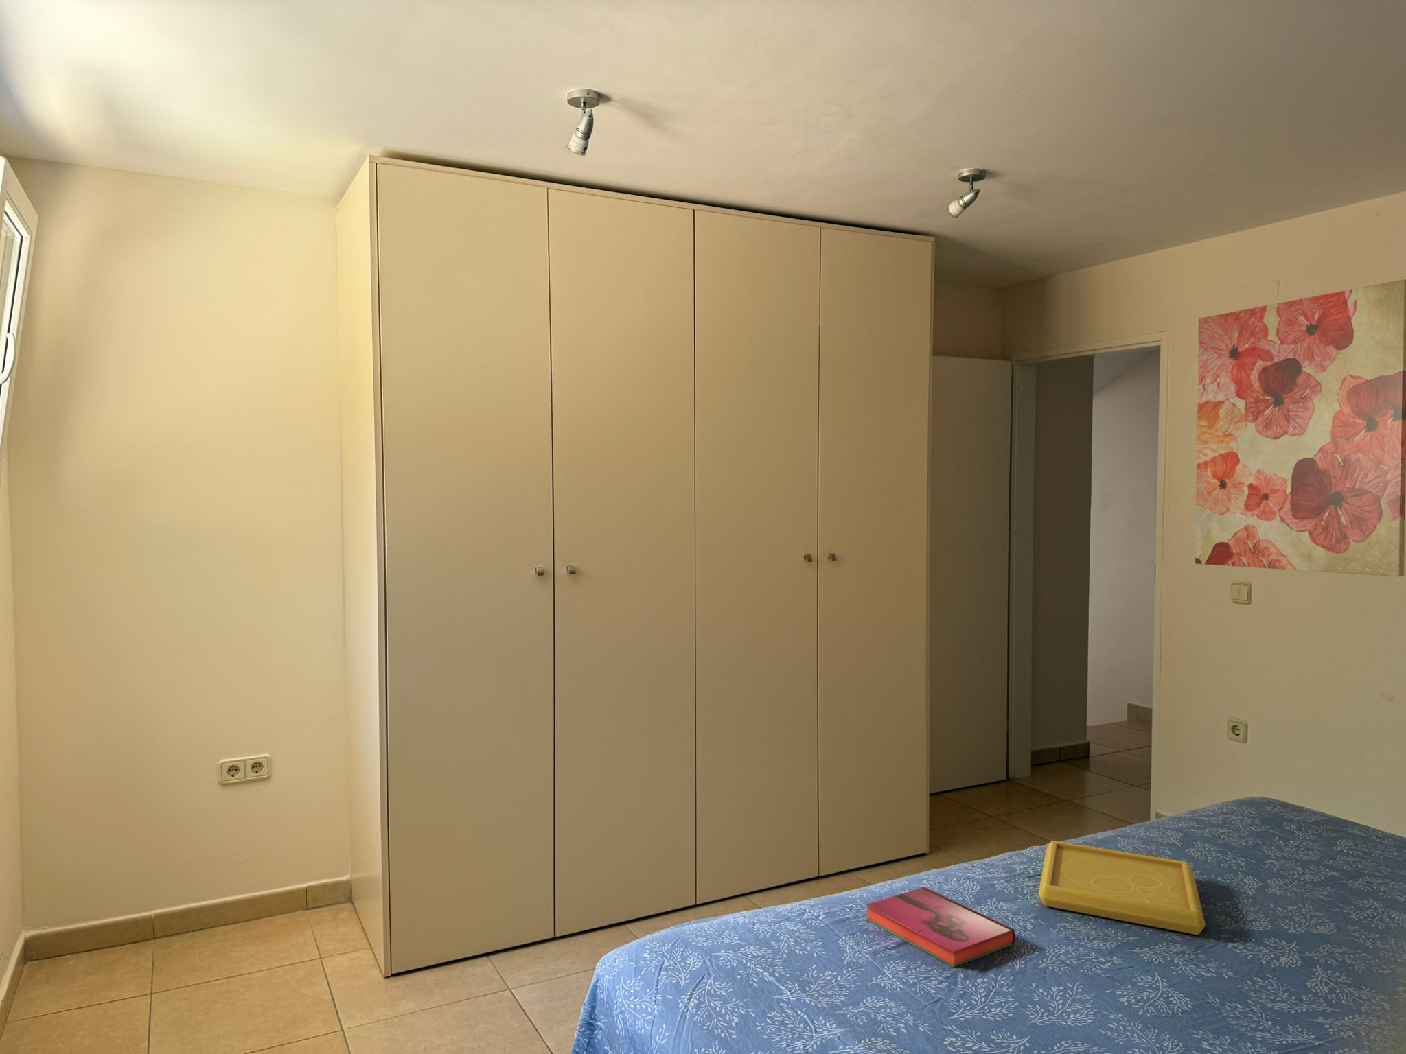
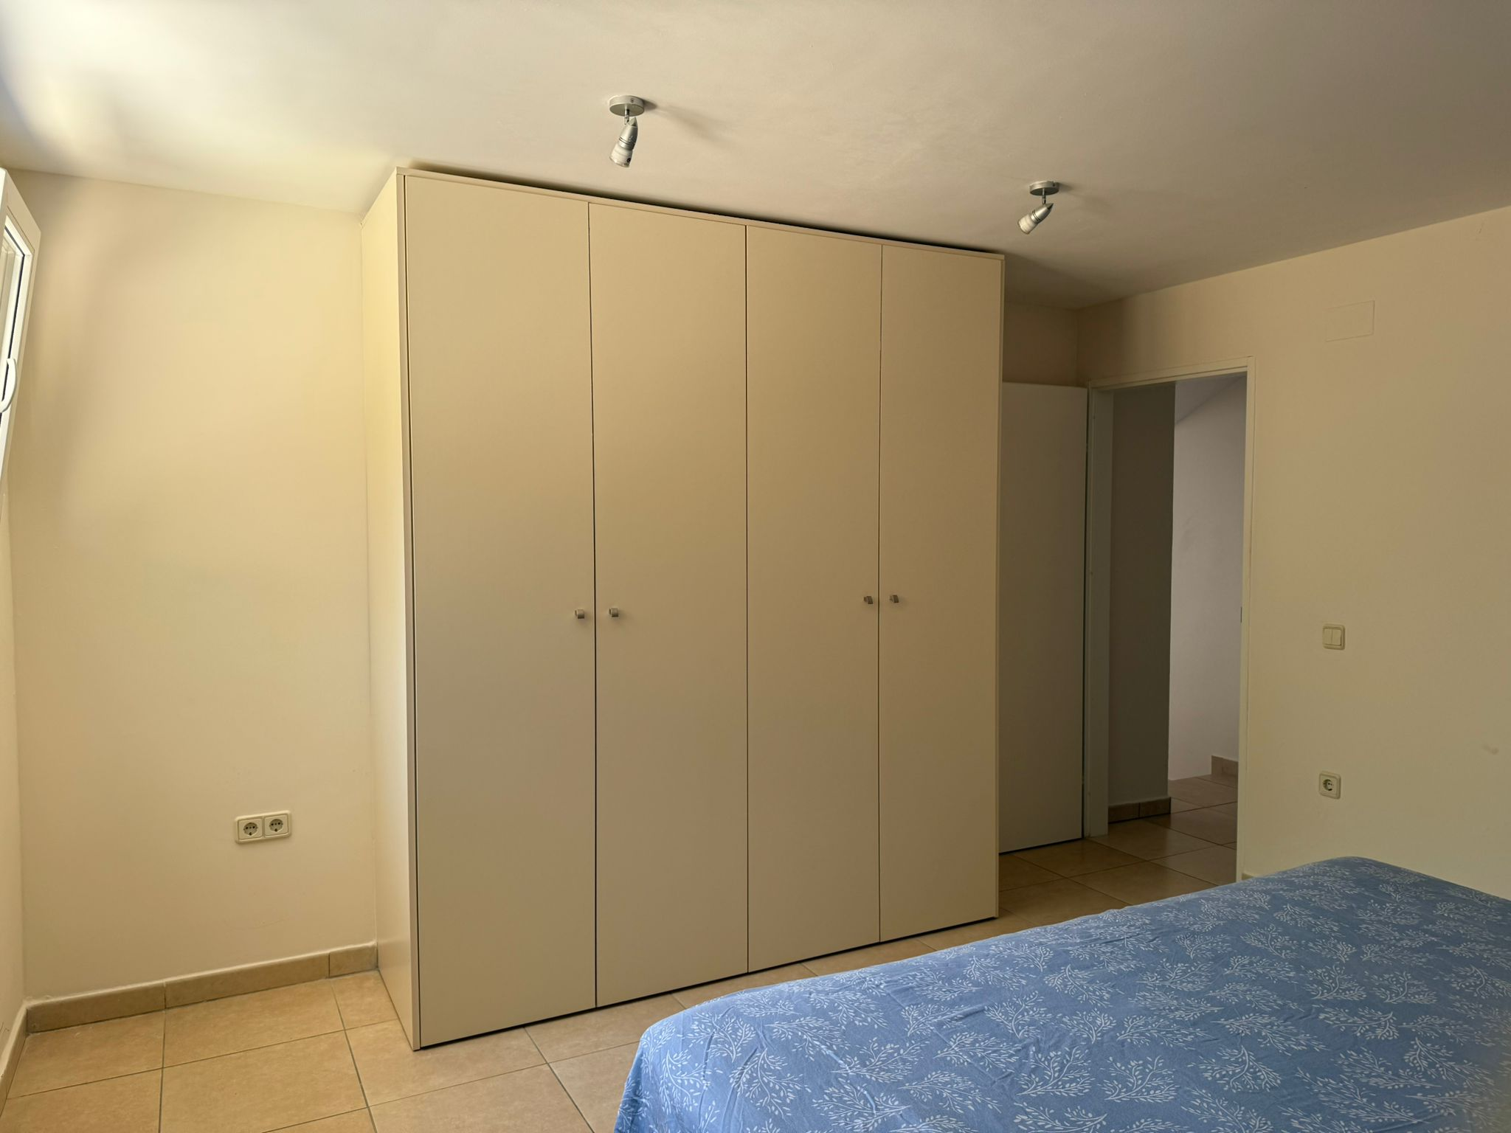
- wall art [1195,279,1406,577]
- hardback book [865,886,1016,968]
- serving tray [1038,840,1207,936]
